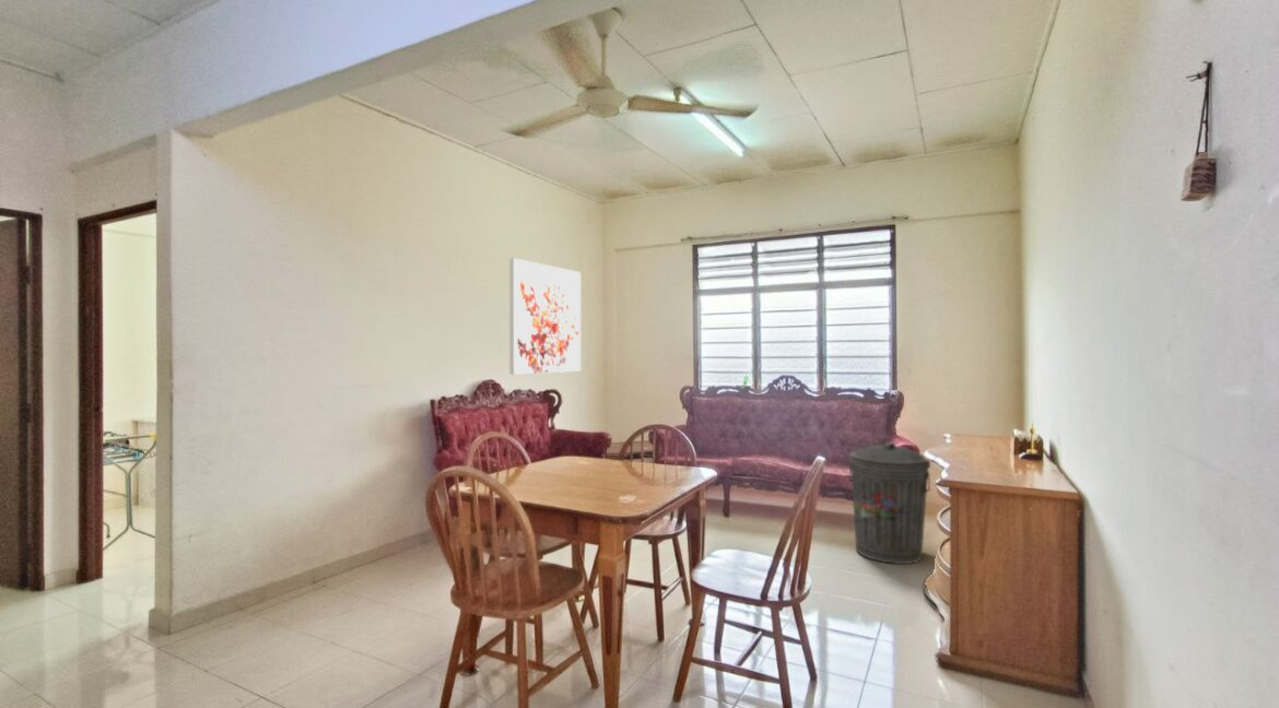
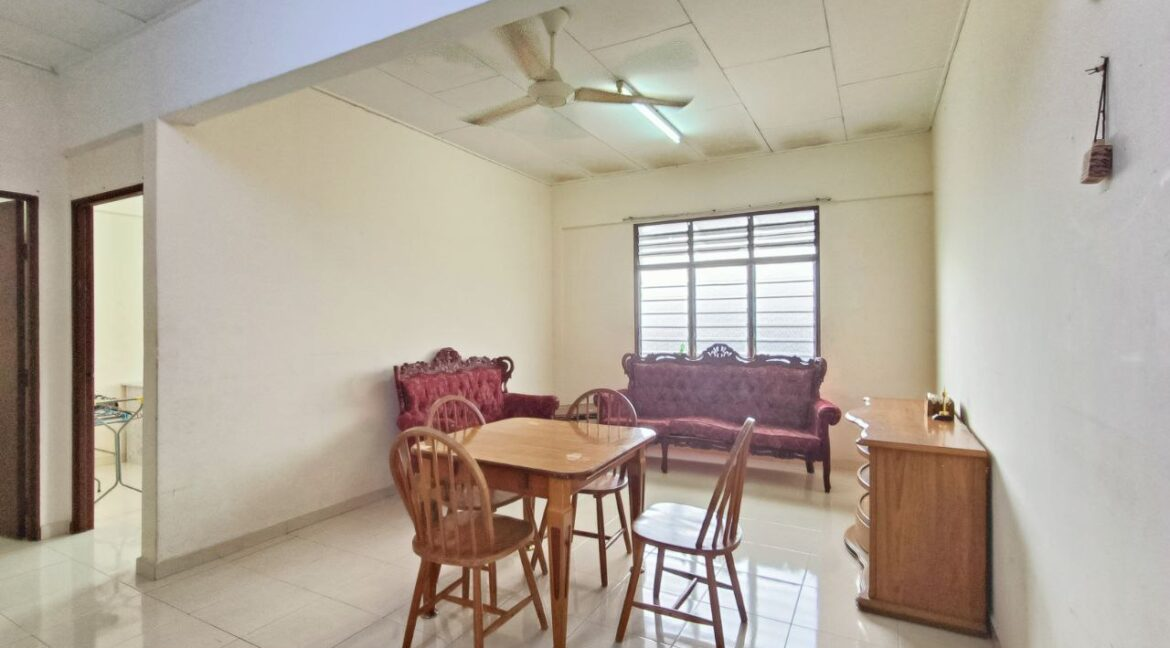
- wall art [508,257,582,376]
- trash can [848,441,931,565]
